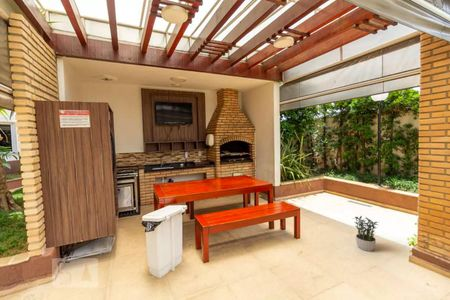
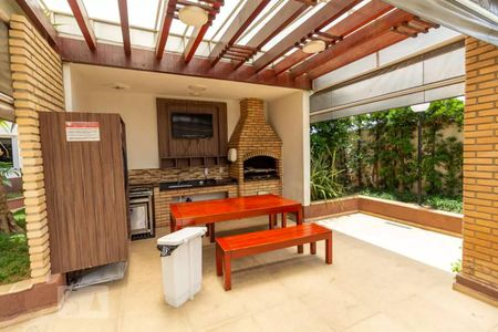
- potted plant [351,215,379,252]
